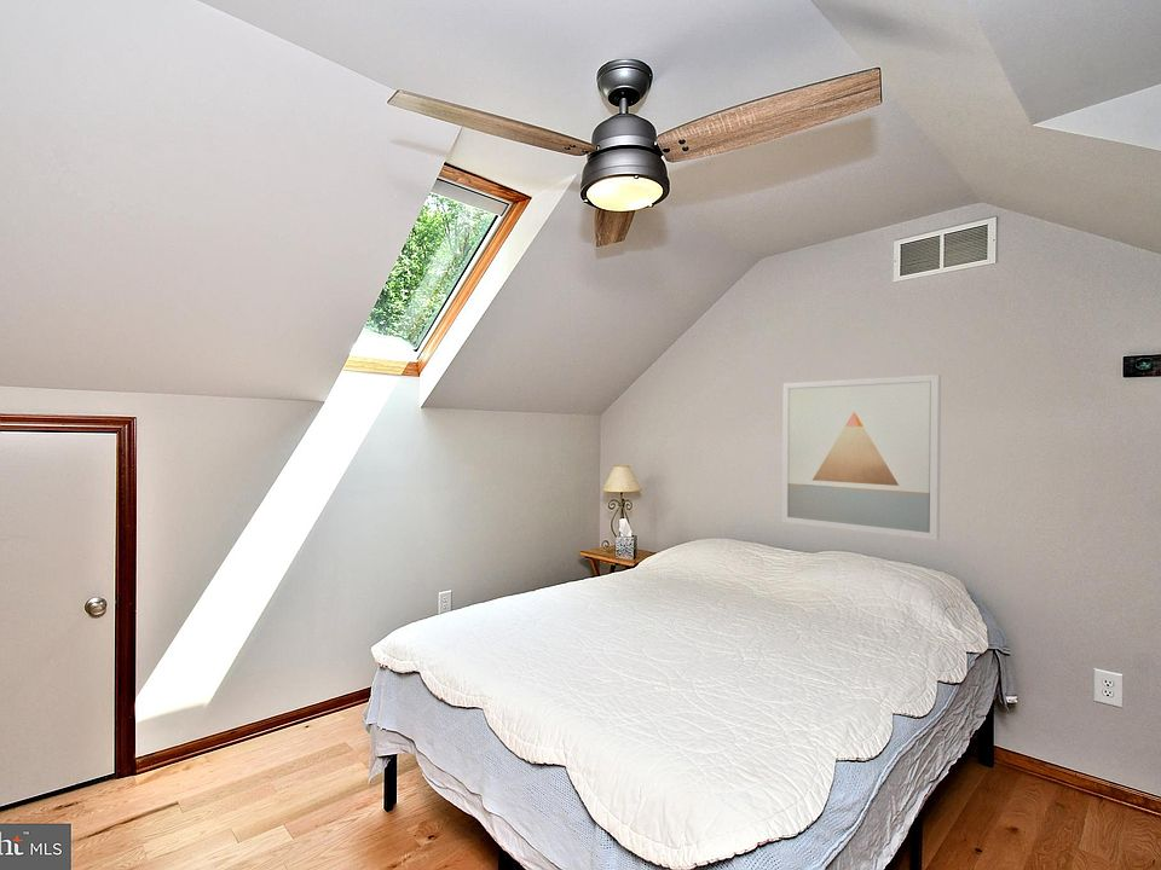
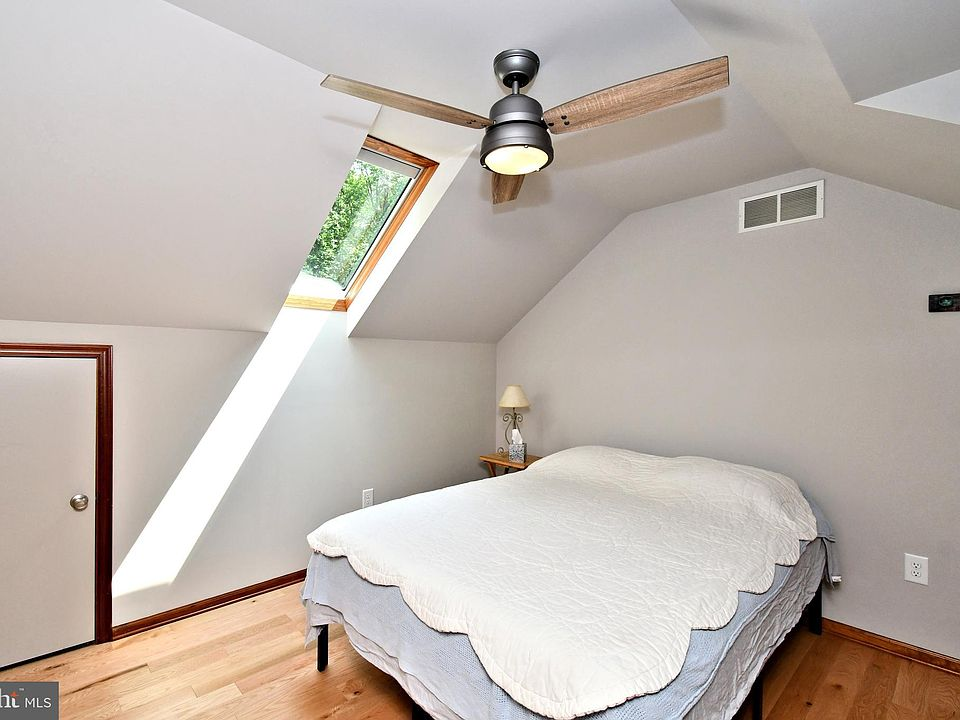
- wall art [781,373,942,541]
